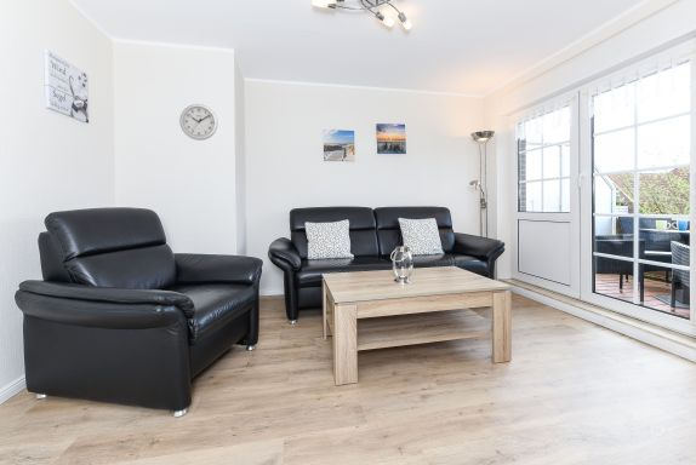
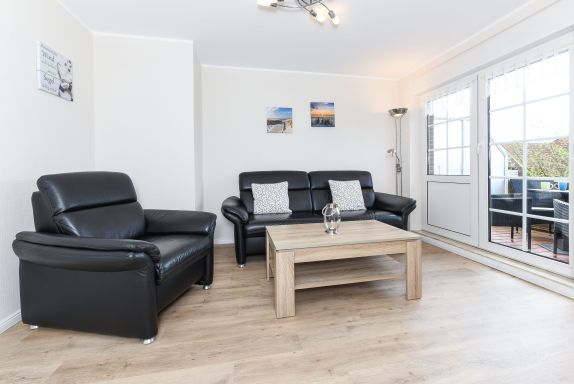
- wall clock [178,103,219,142]
